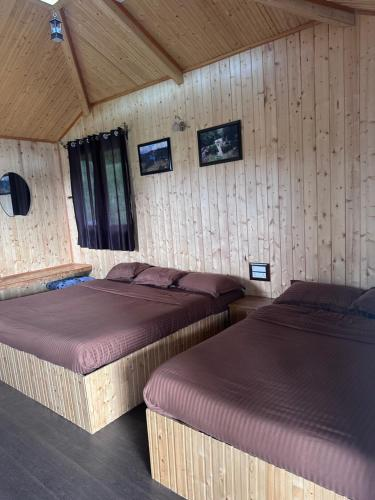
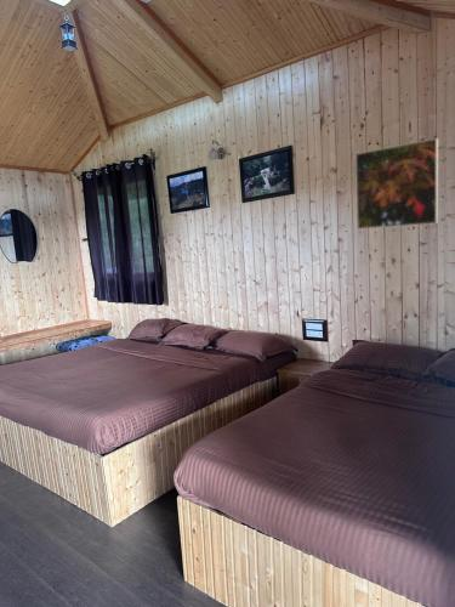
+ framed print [354,137,439,231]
